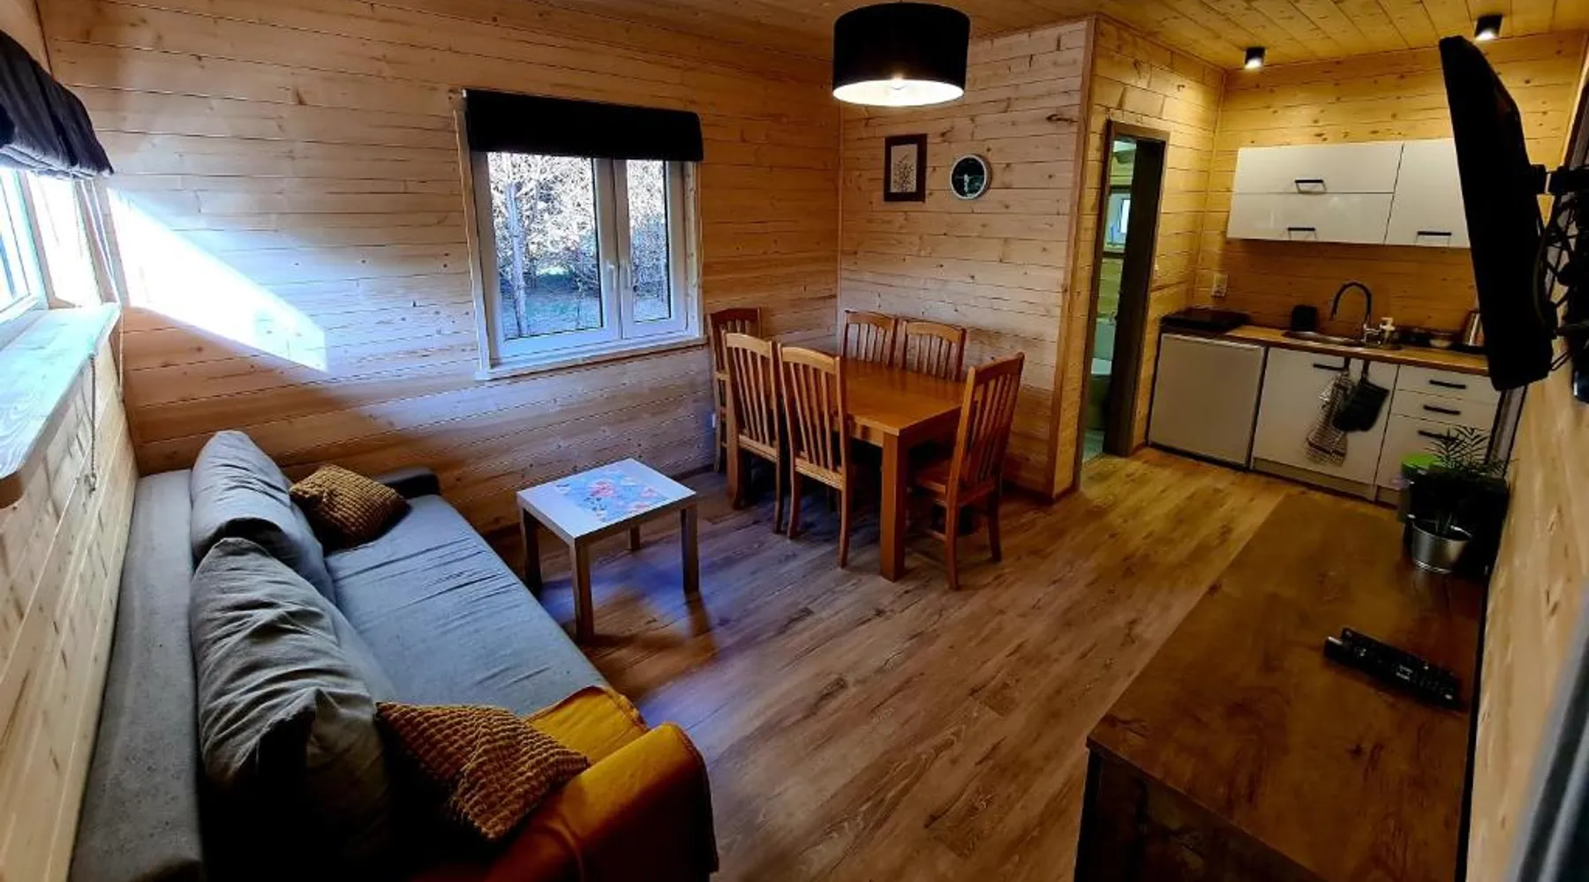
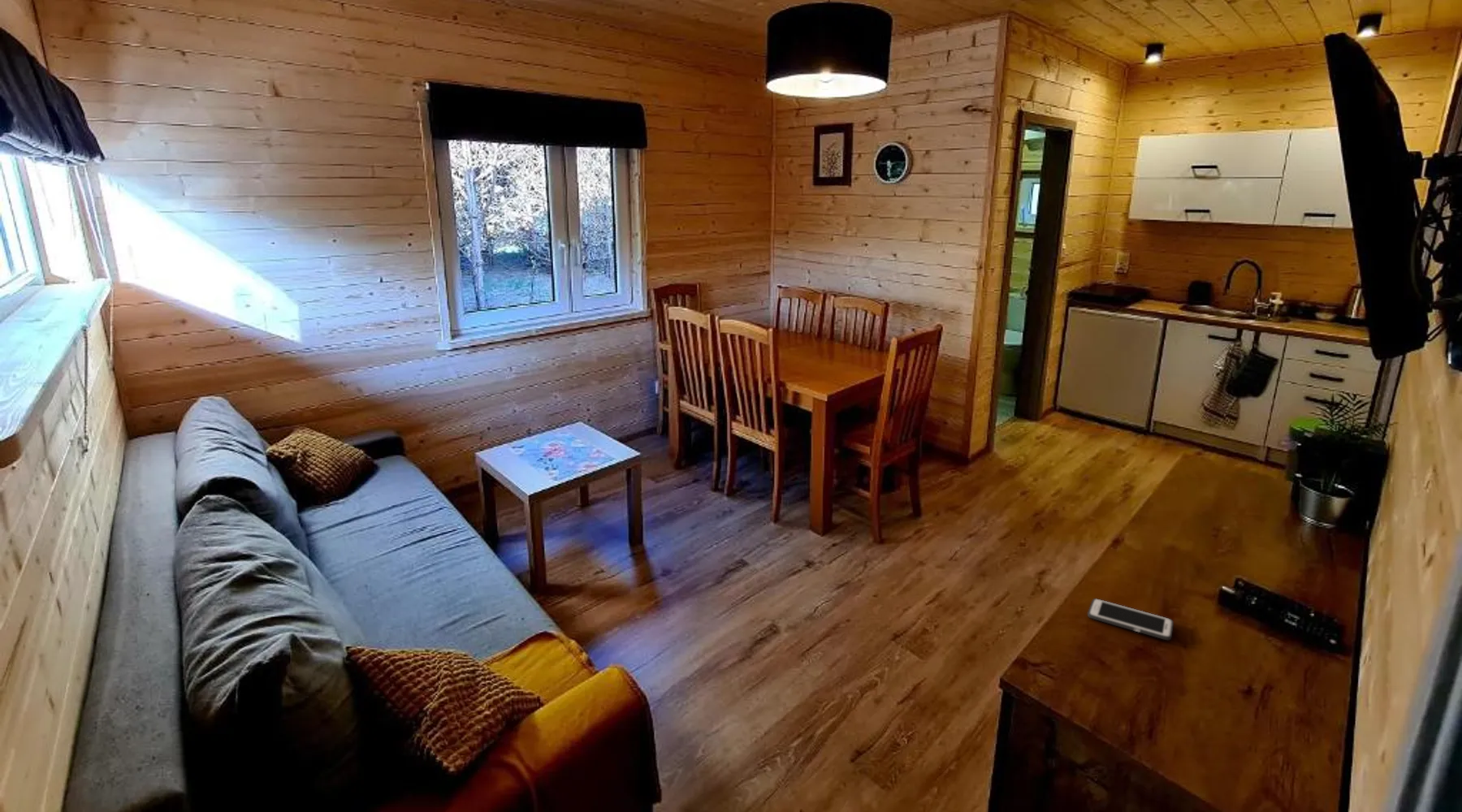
+ cell phone [1087,598,1174,641]
